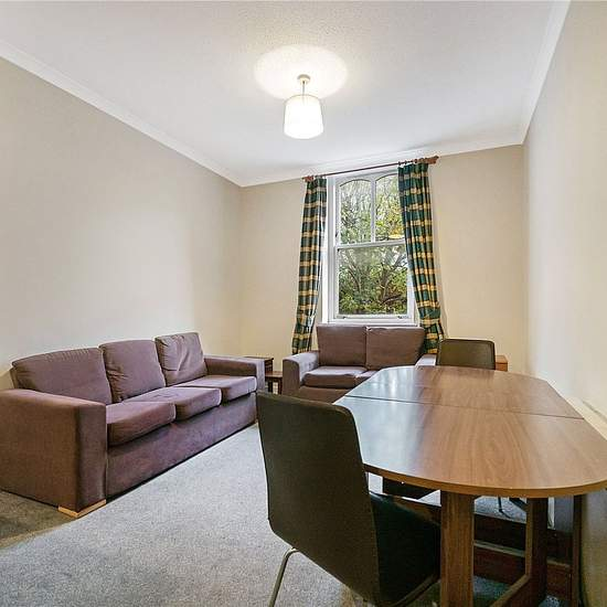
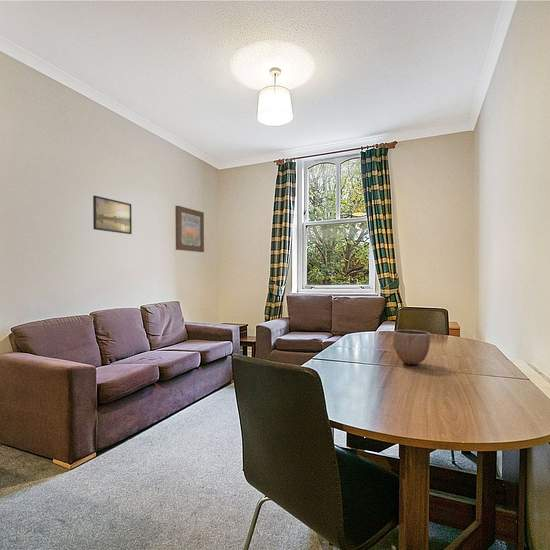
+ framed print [92,195,133,235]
+ decorative bowl [392,329,431,366]
+ wall art [174,205,205,253]
